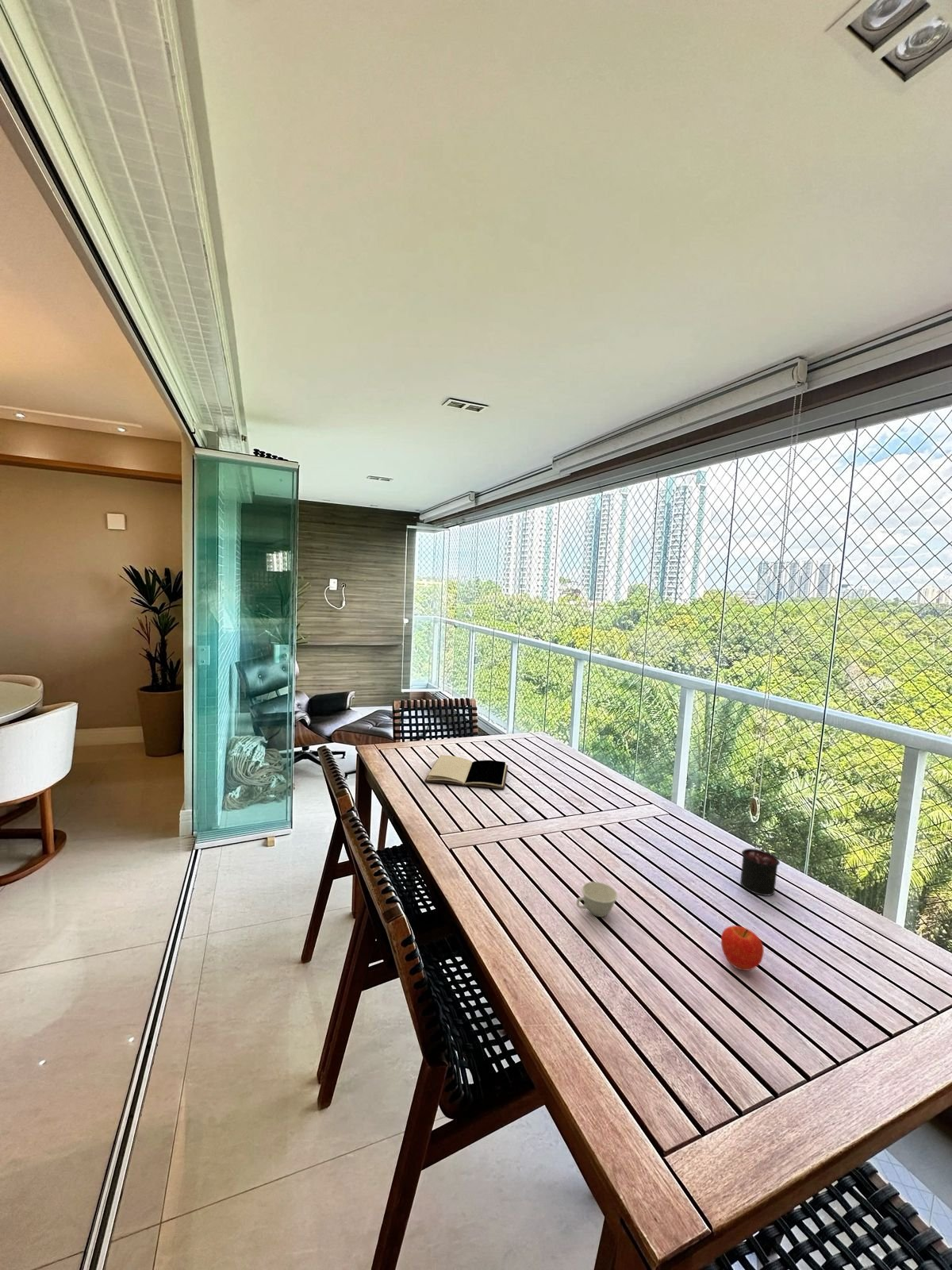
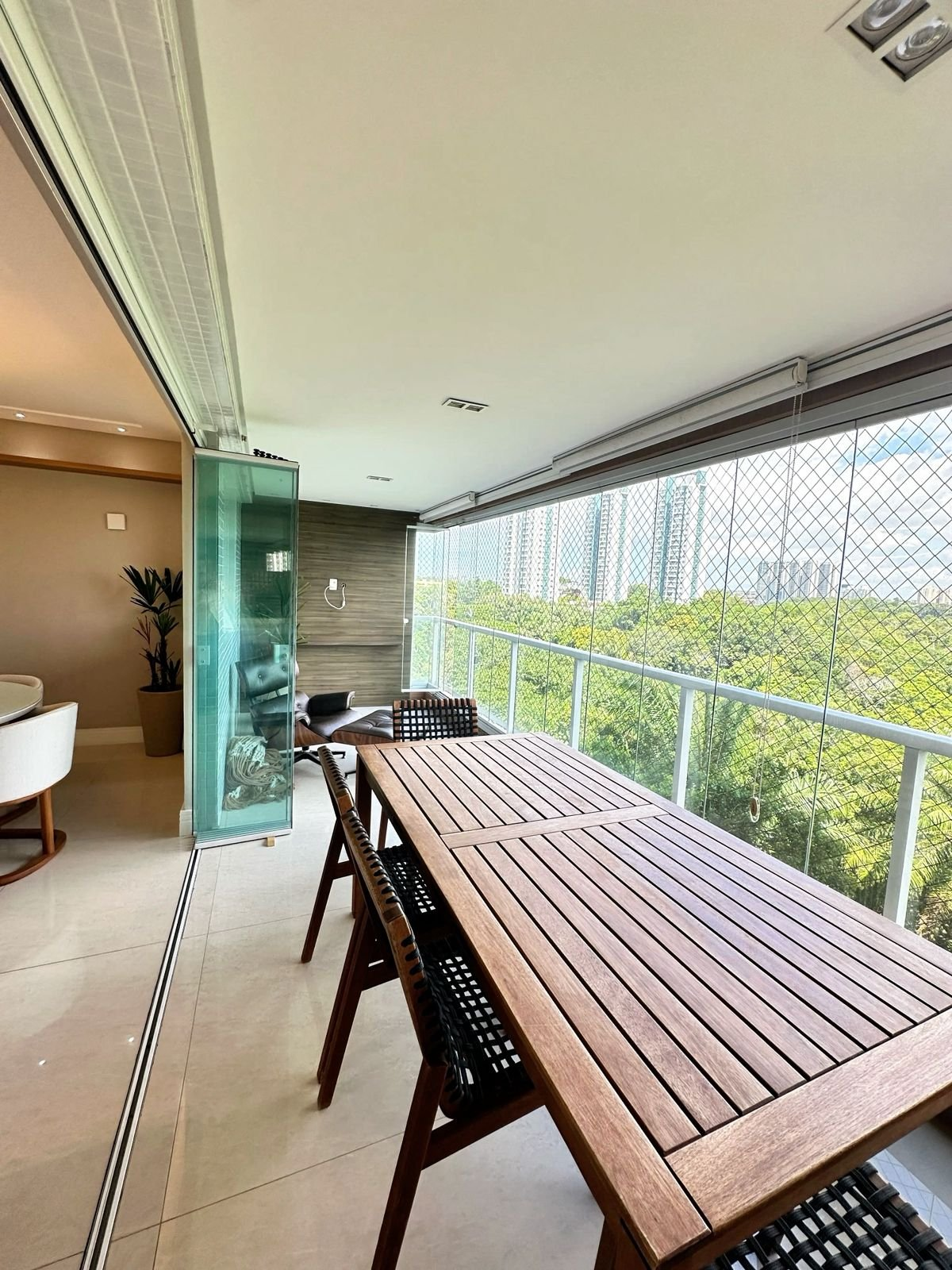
- fruit [720,925,765,972]
- candle [739,844,781,897]
- book [424,754,509,790]
- teacup [576,881,619,918]
